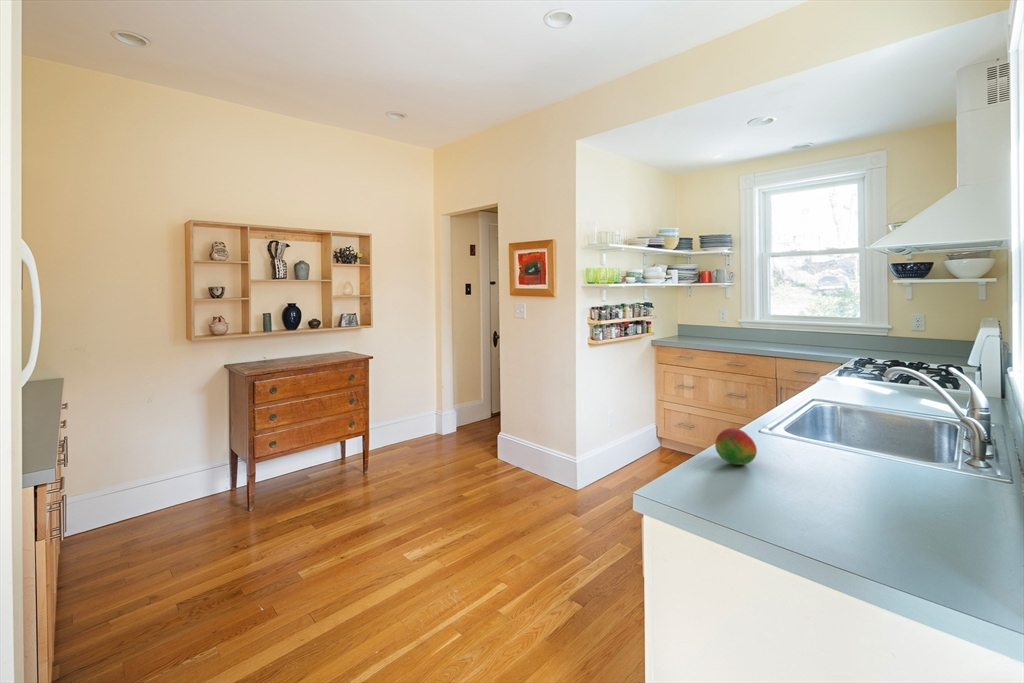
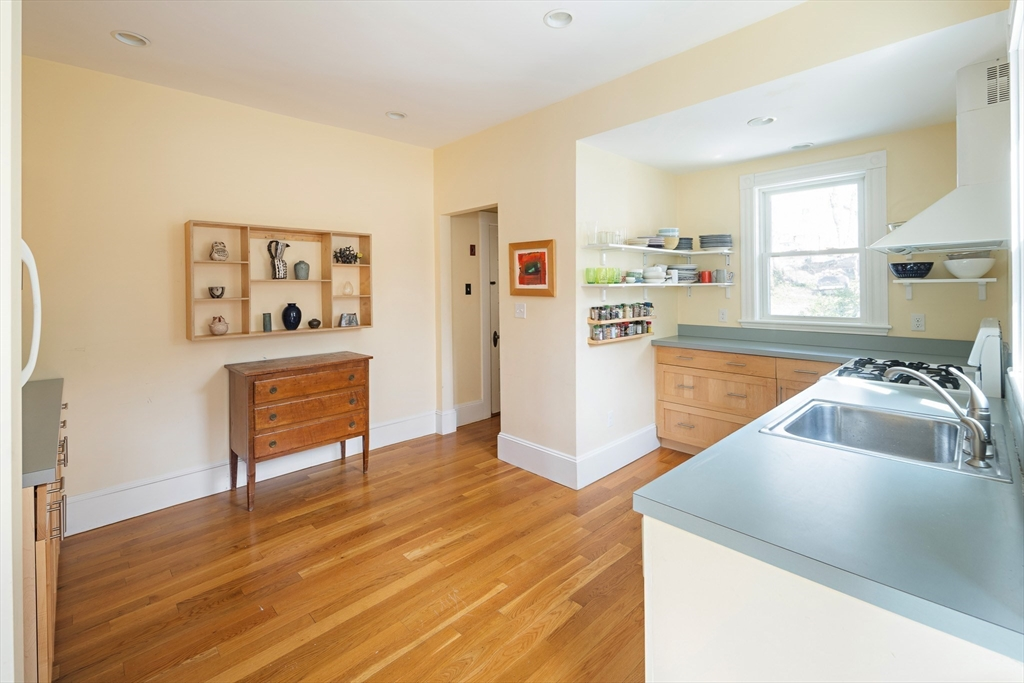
- fruit [714,427,758,466]
